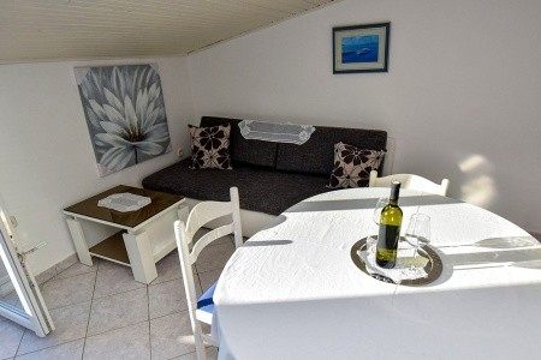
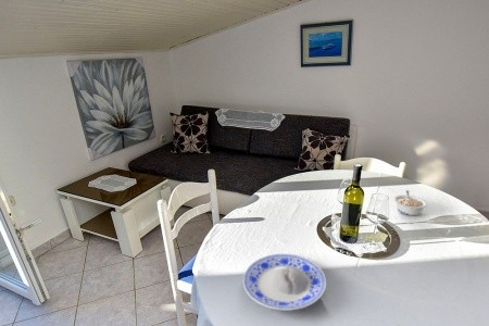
+ legume [393,189,428,216]
+ plate [242,253,327,312]
